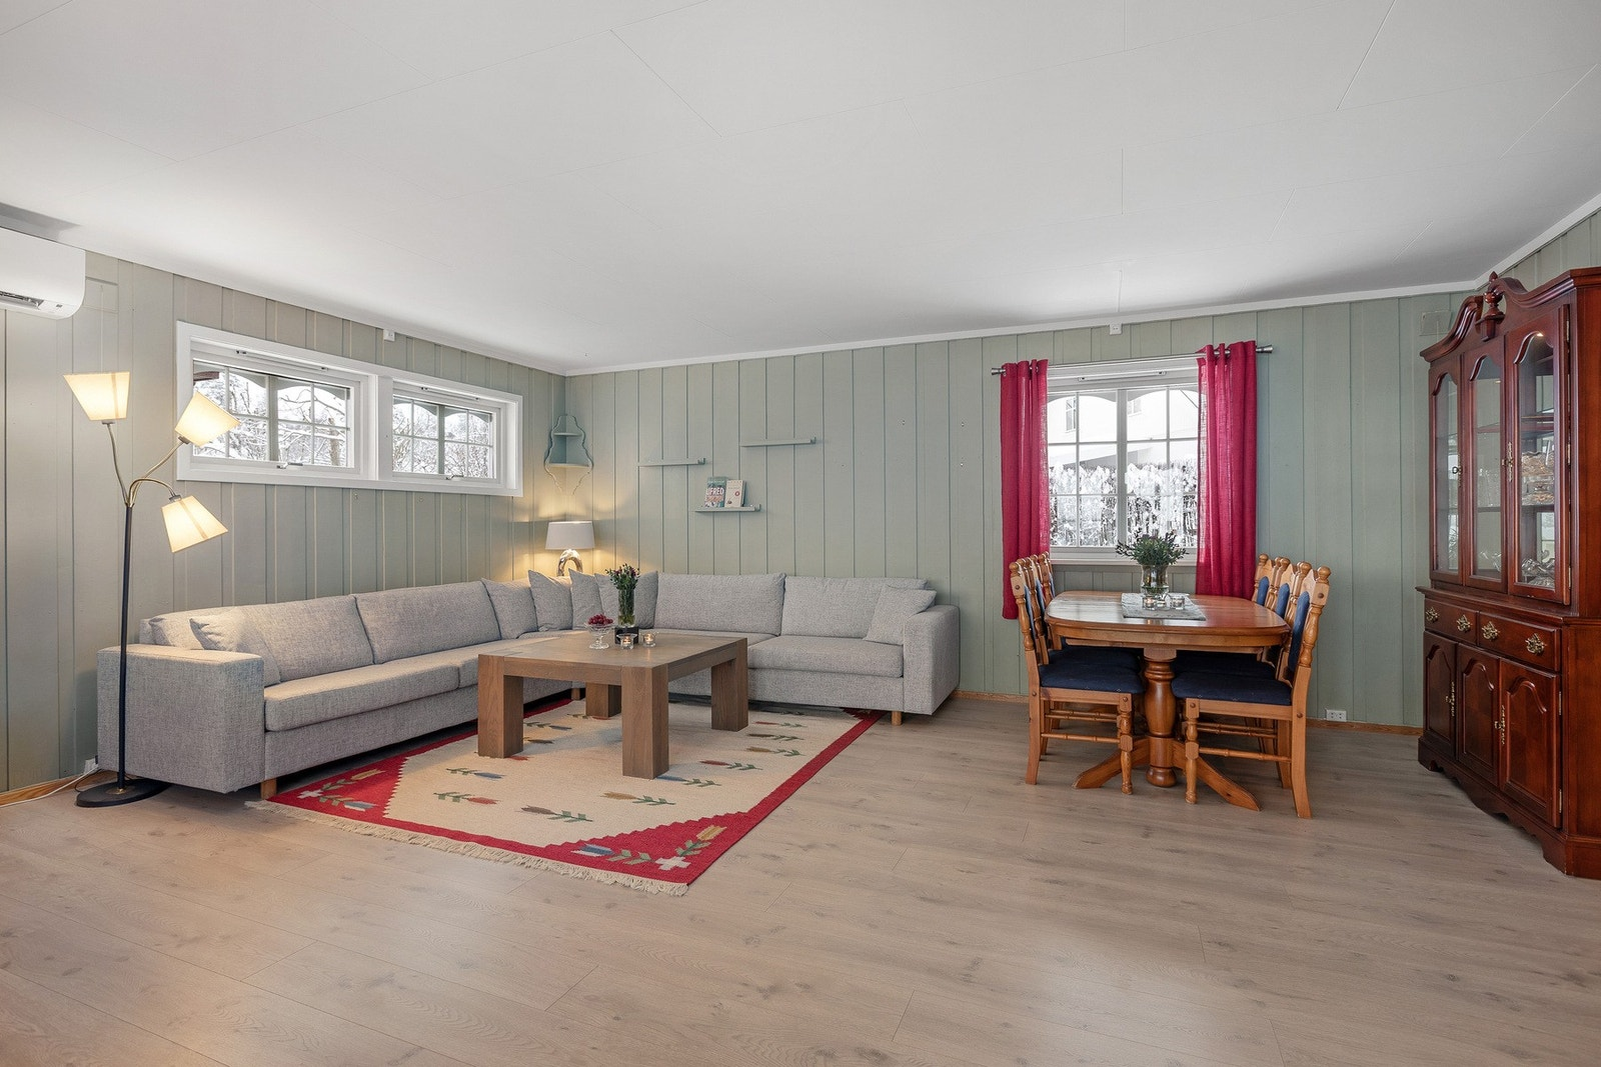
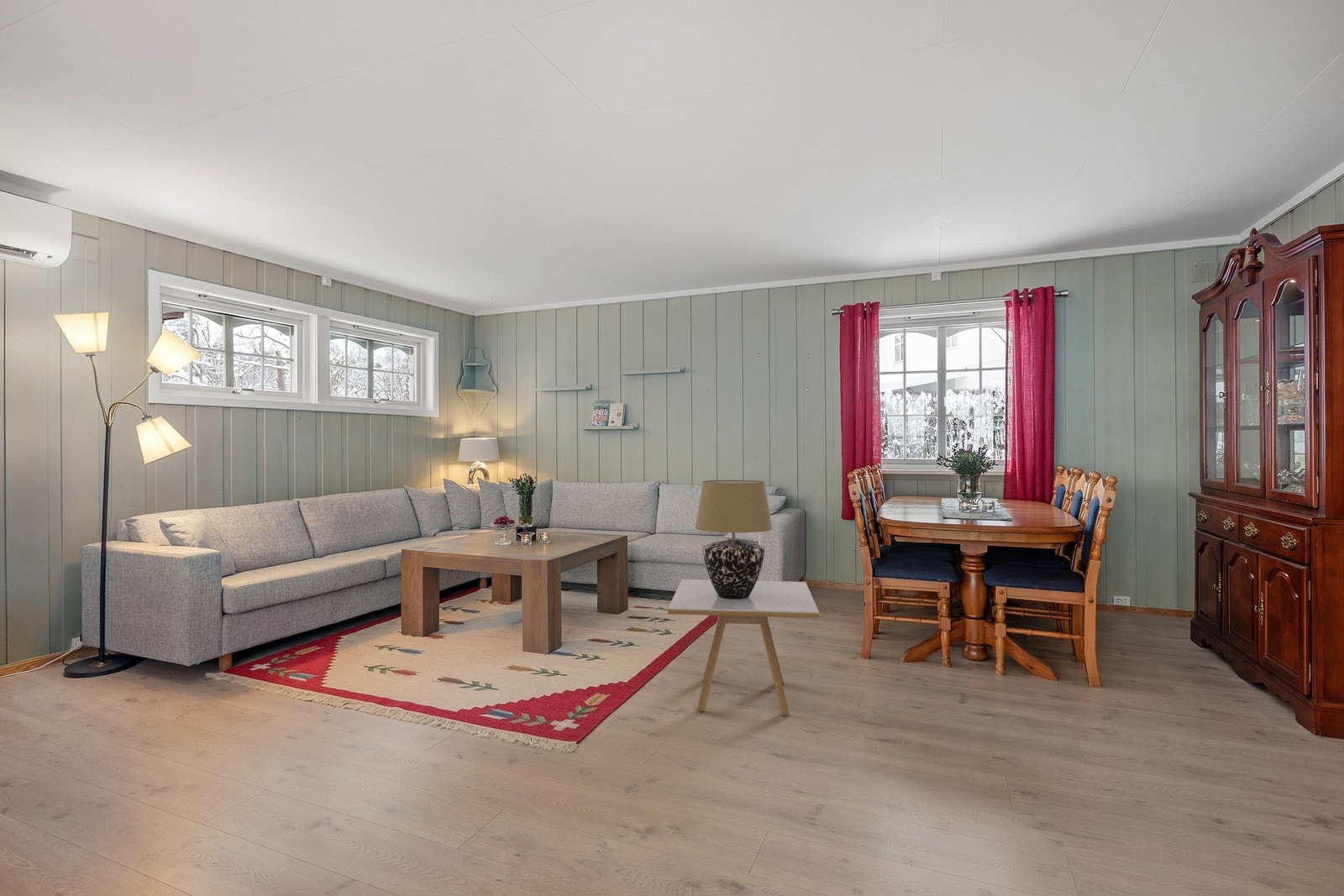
+ side table [667,579,820,715]
+ table lamp [695,479,774,599]
